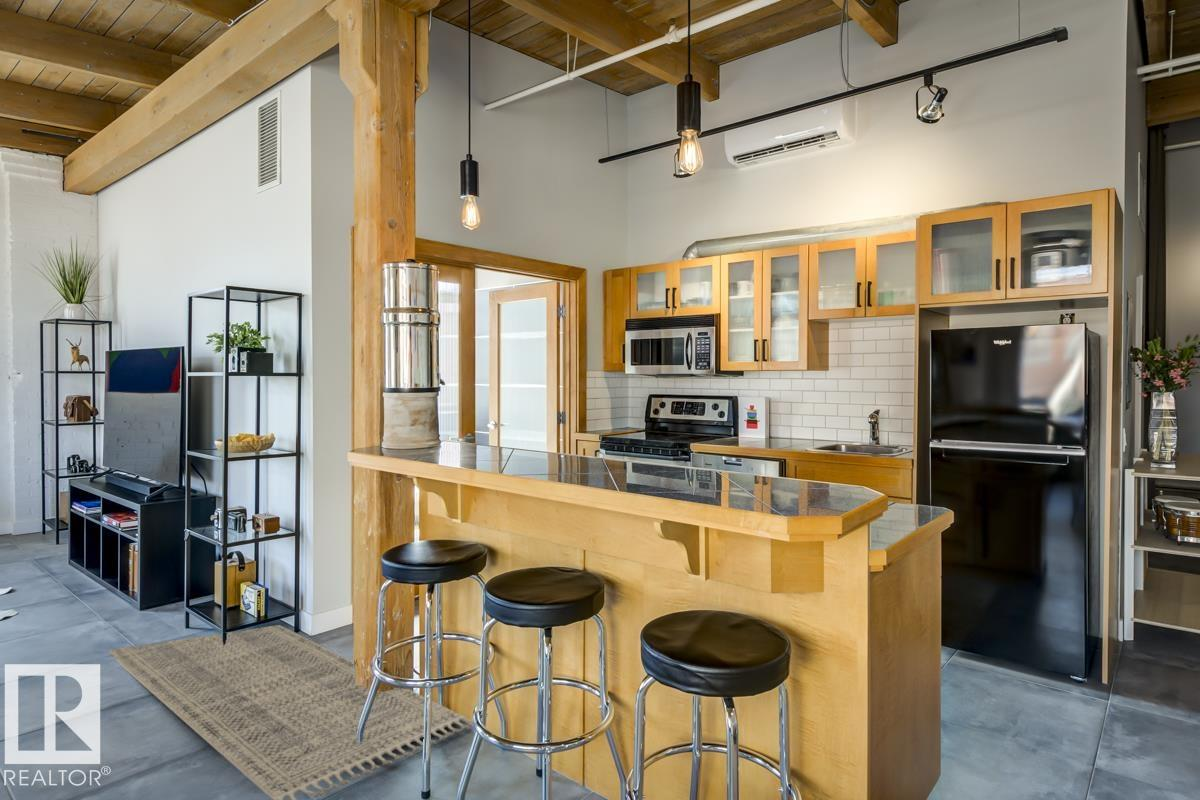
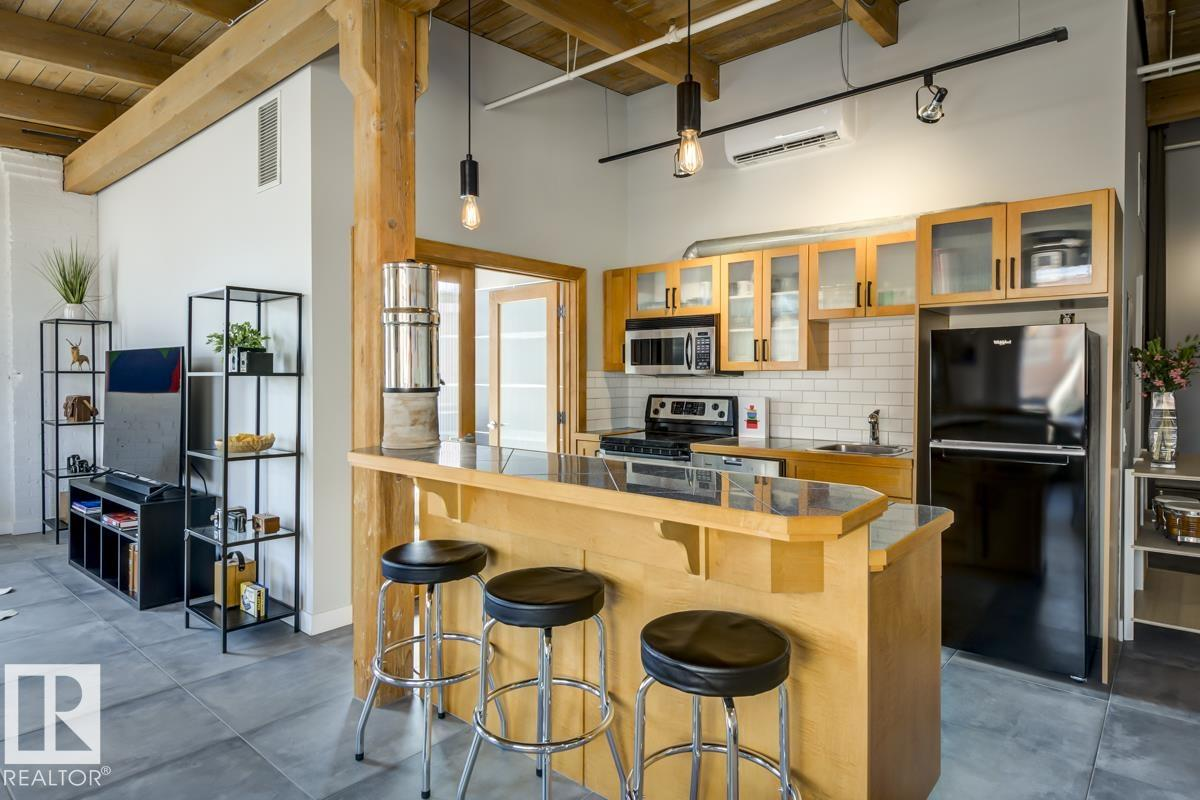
- rug [107,624,474,800]
